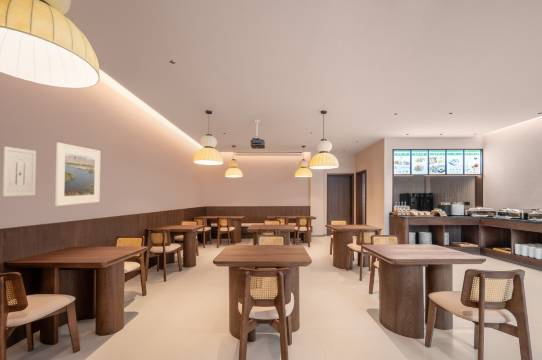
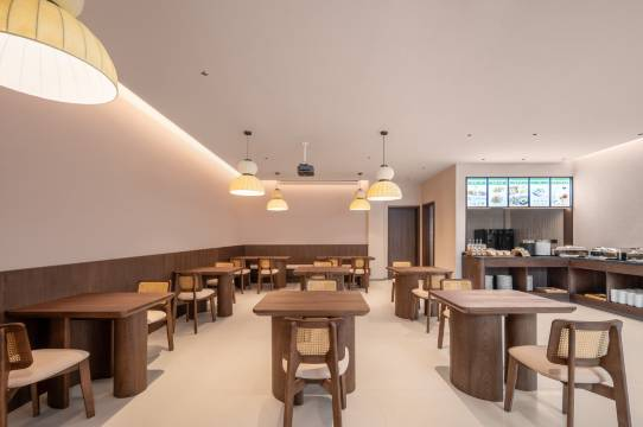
- wall art [2,145,37,198]
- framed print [54,142,101,207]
